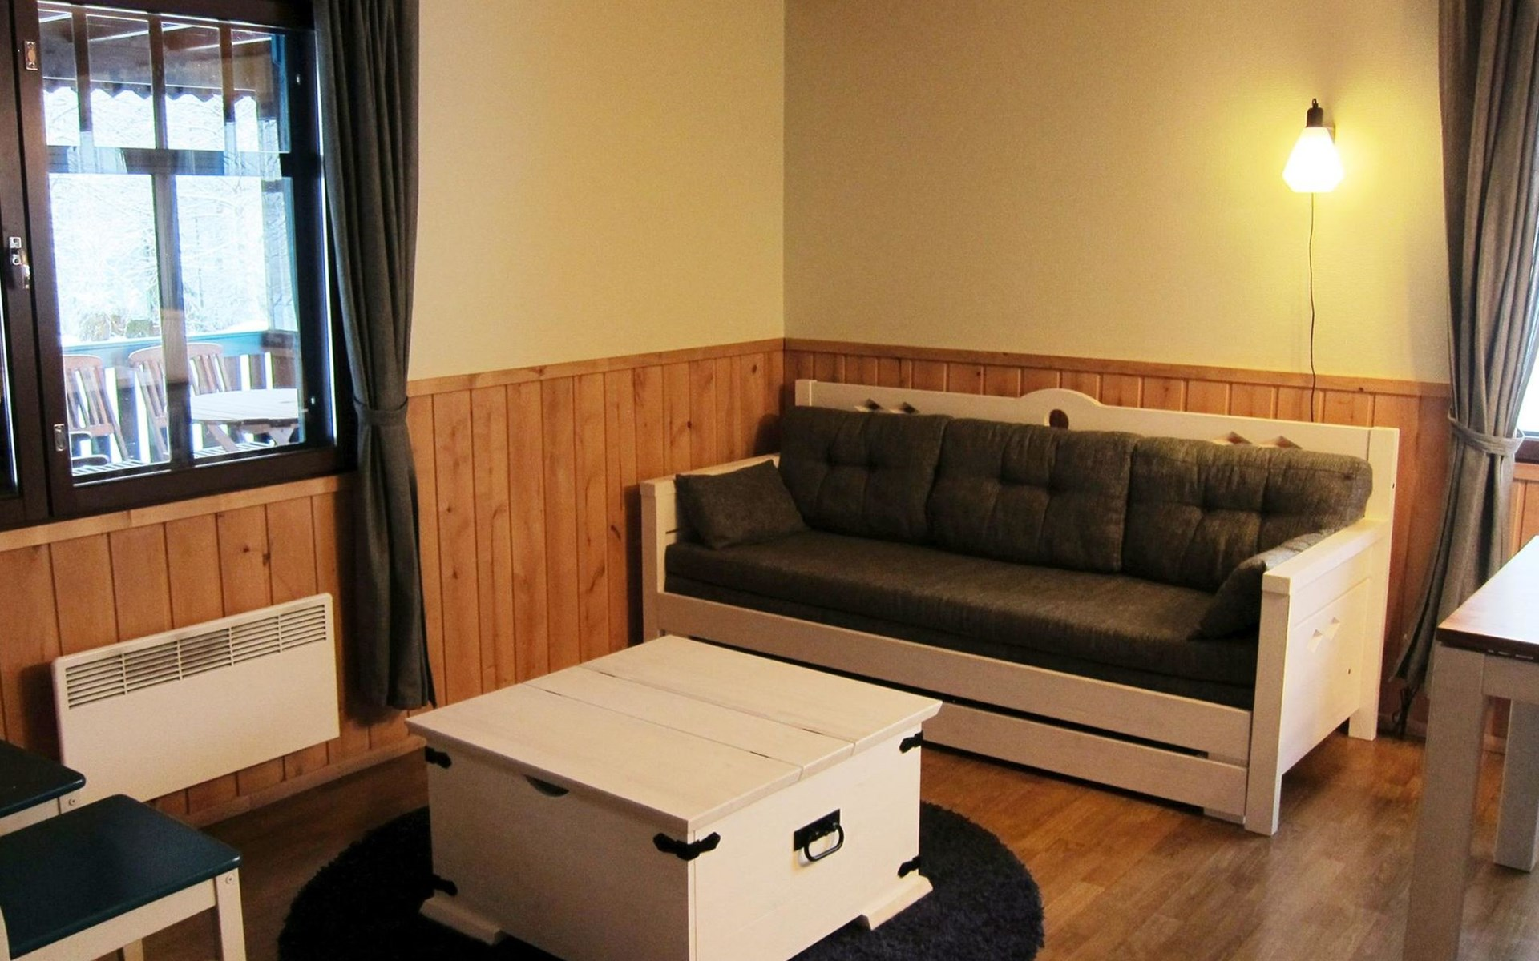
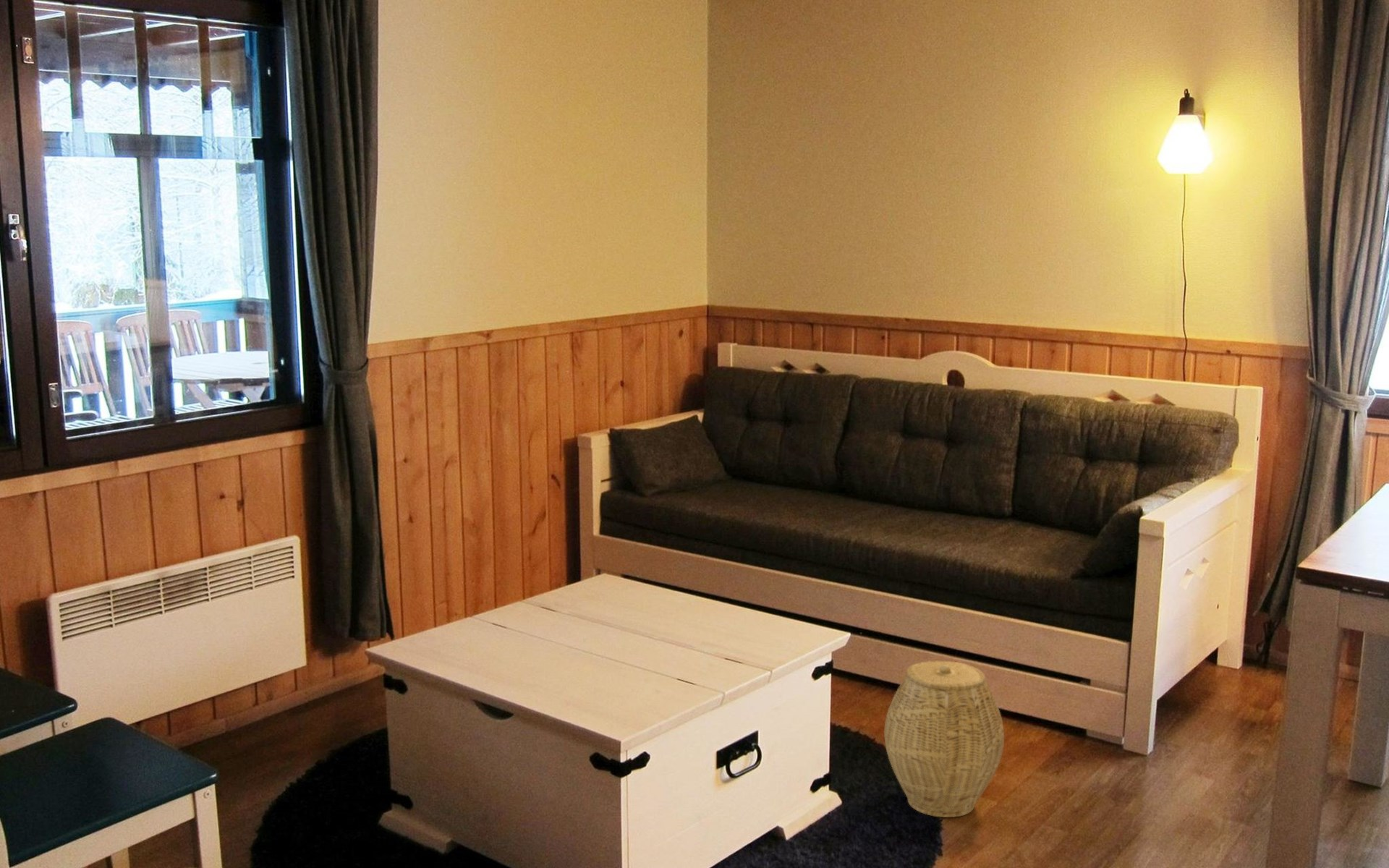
+ woven basket [883,660,1005,818]
